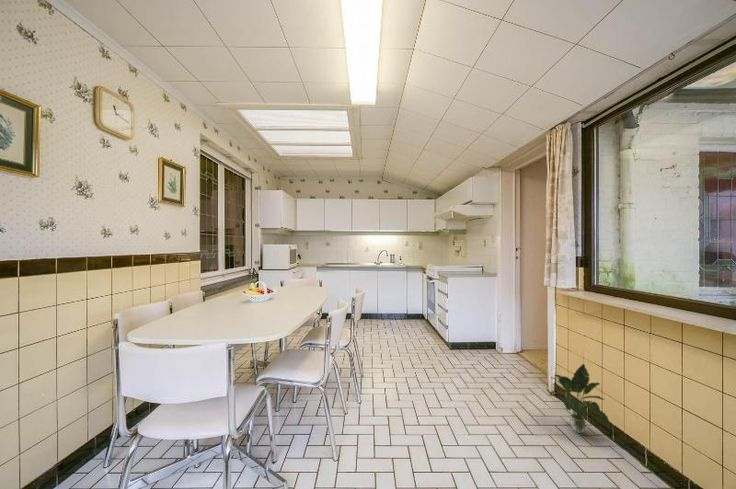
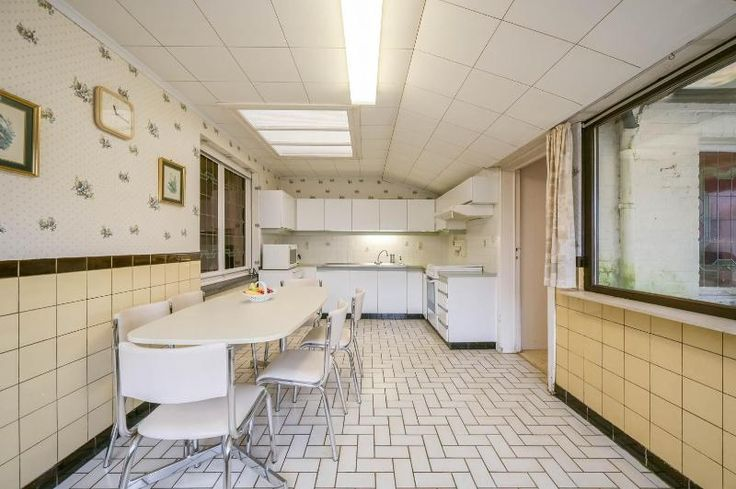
- potted plant [546,363,611,434]
